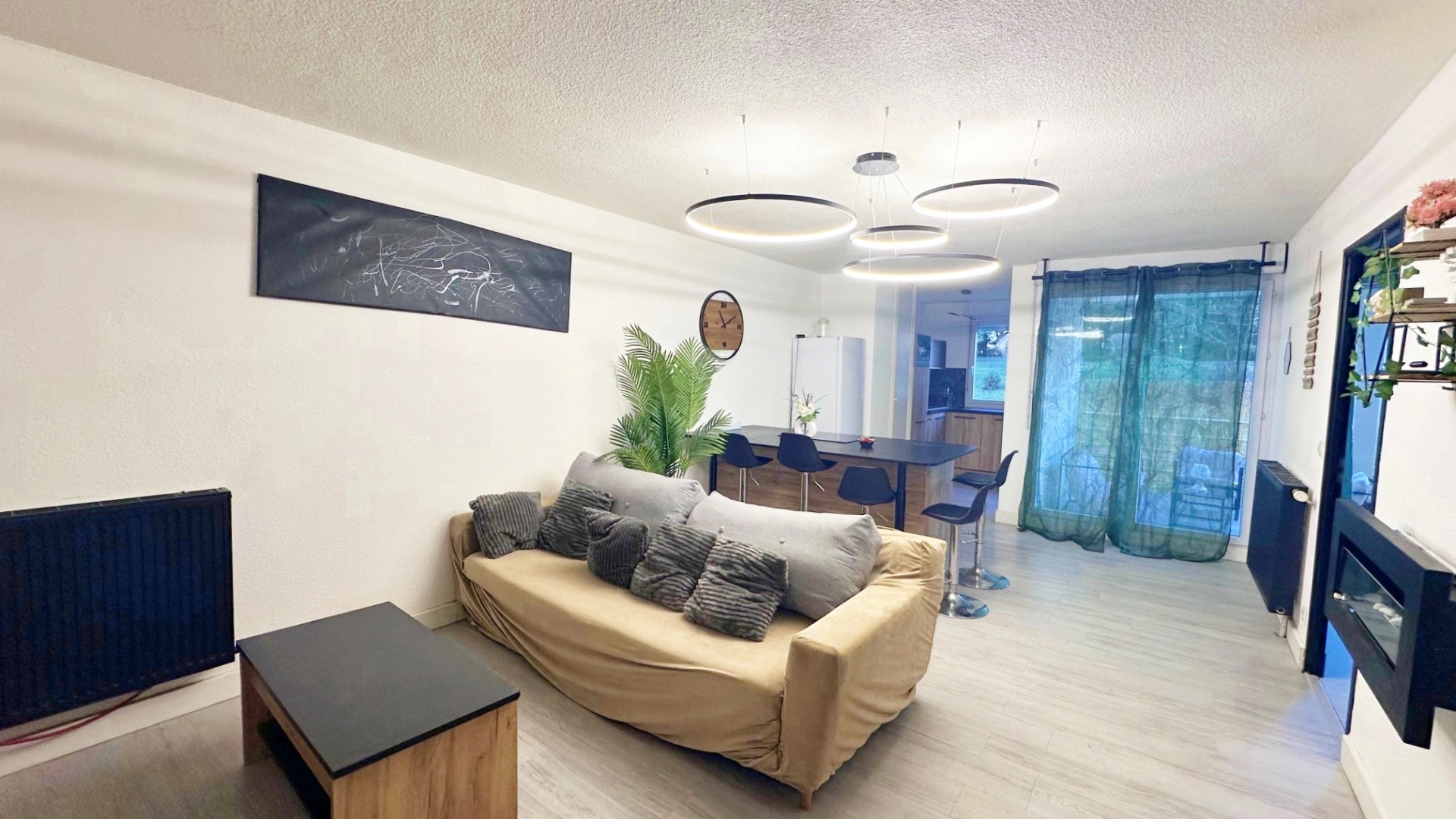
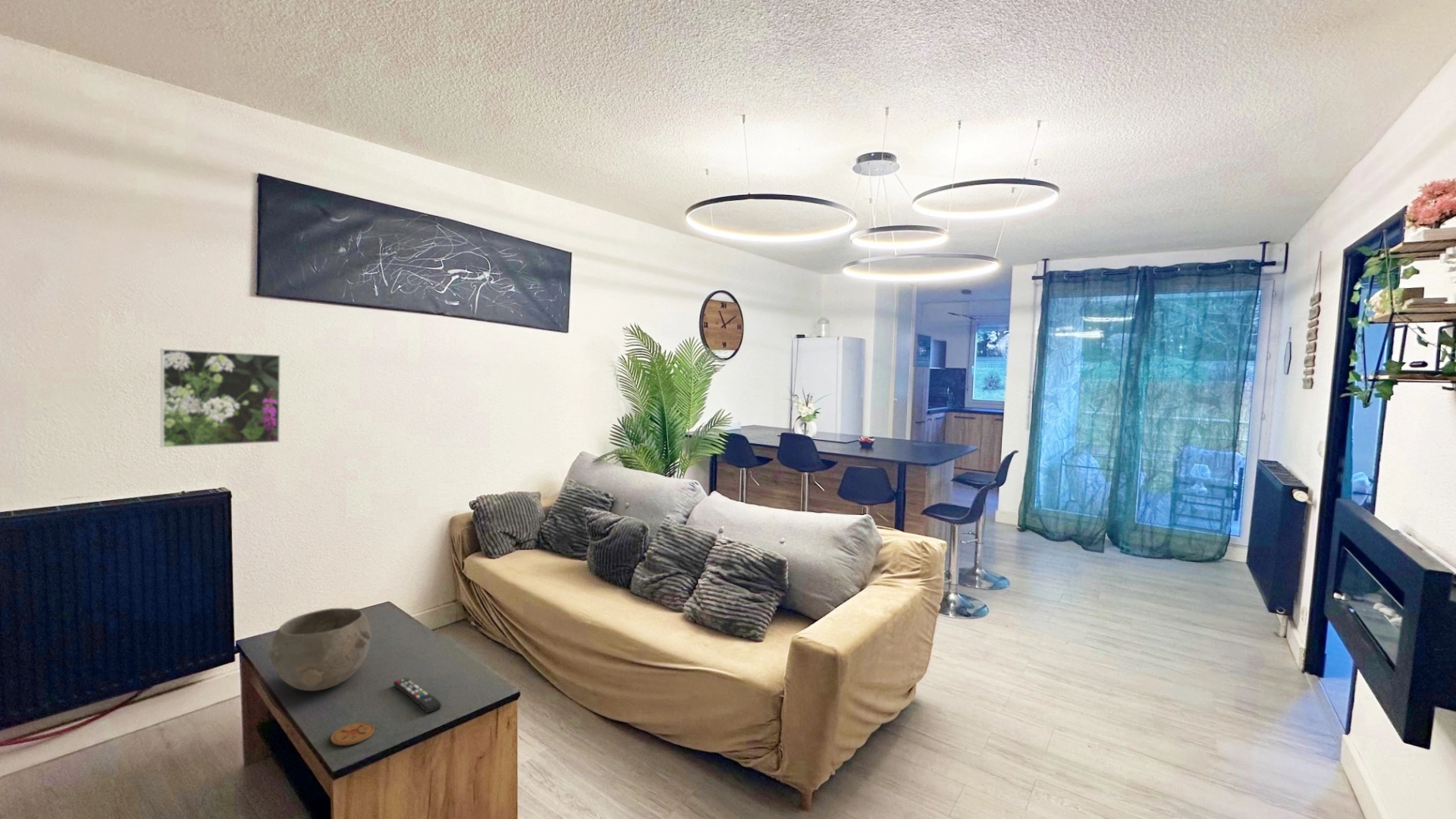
+ remote control [393,676,442,714]
+ coaster [330,721,375,746]
+ bowl [268,607,372,692]
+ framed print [160,348,281,448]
